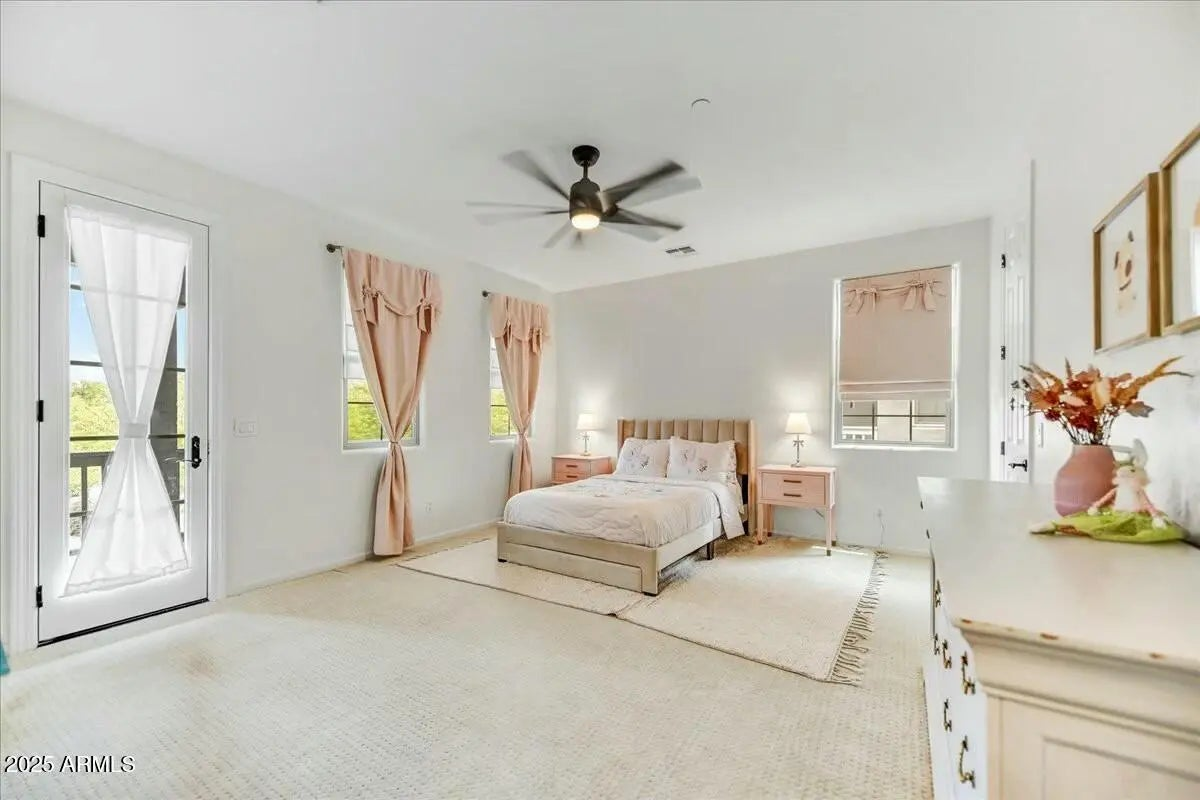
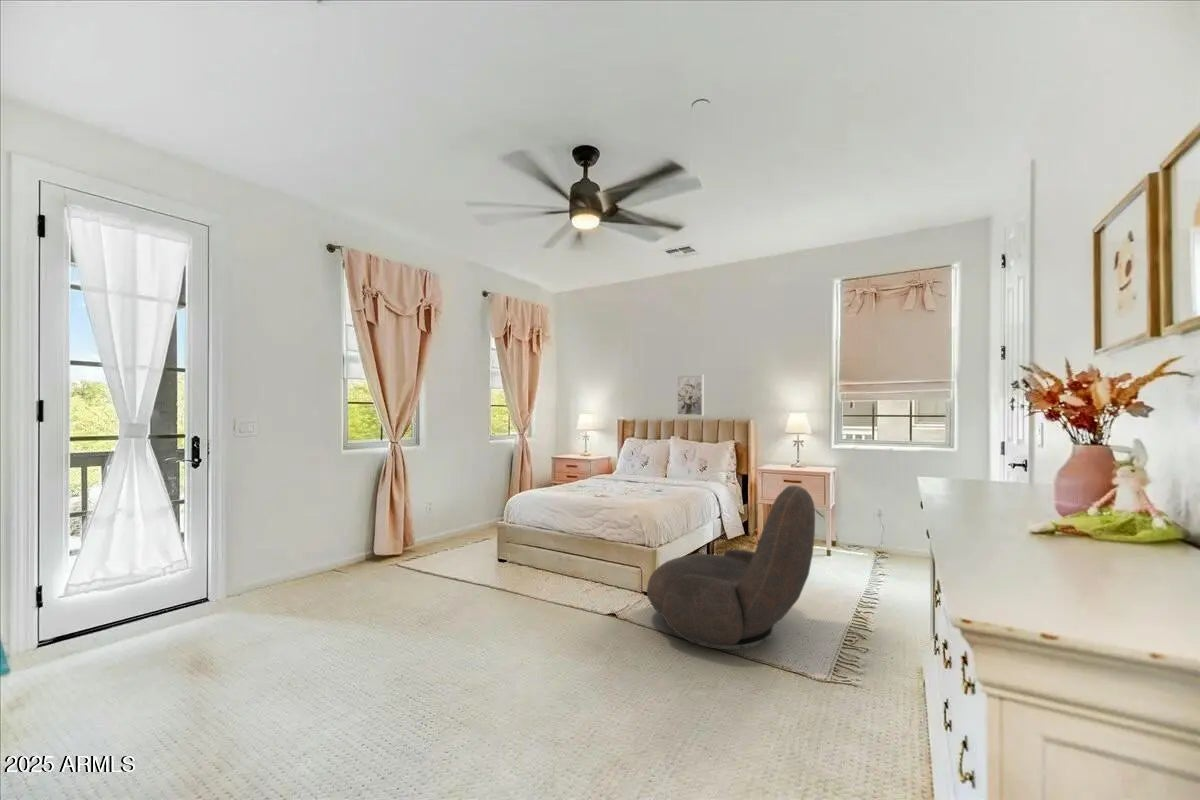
+ wall art [675,374,705,417]
+ armchair [646,485,816,650]
